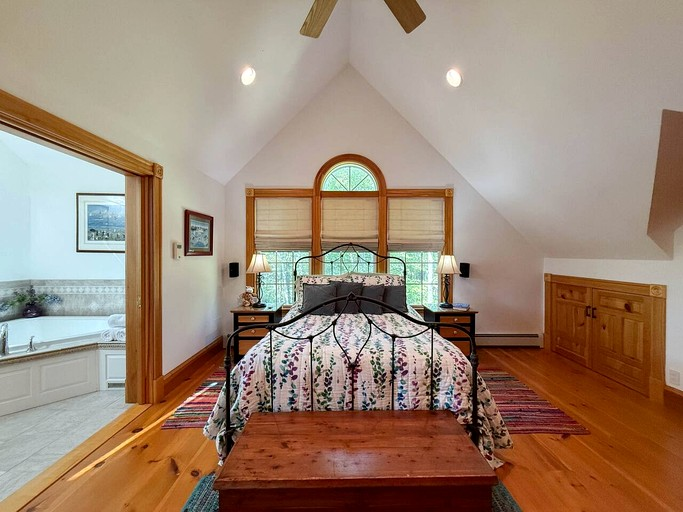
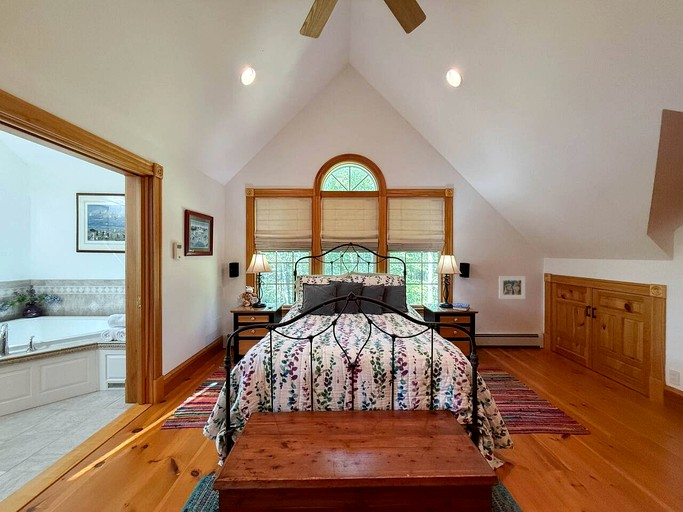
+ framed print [498,275,526,300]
